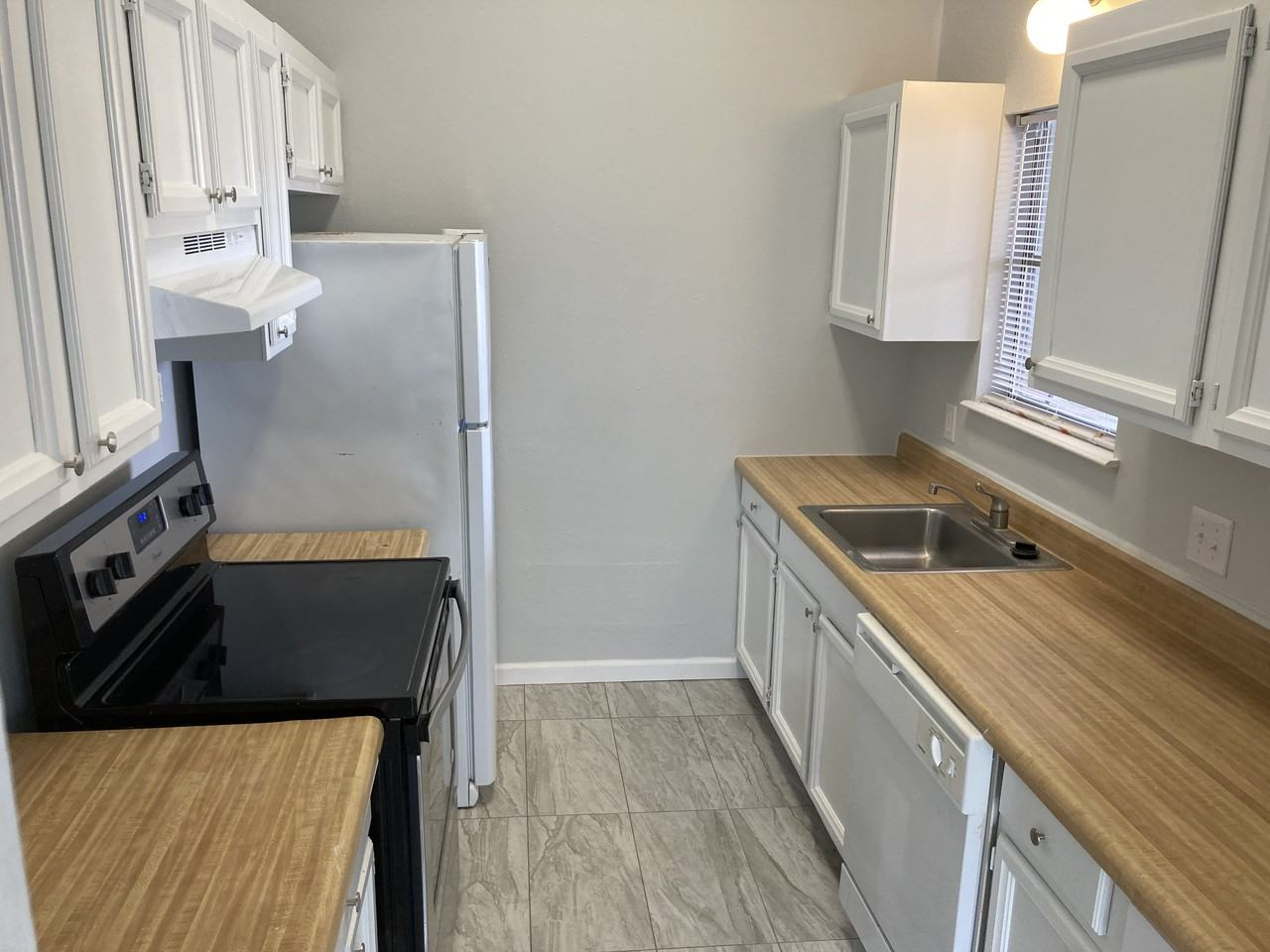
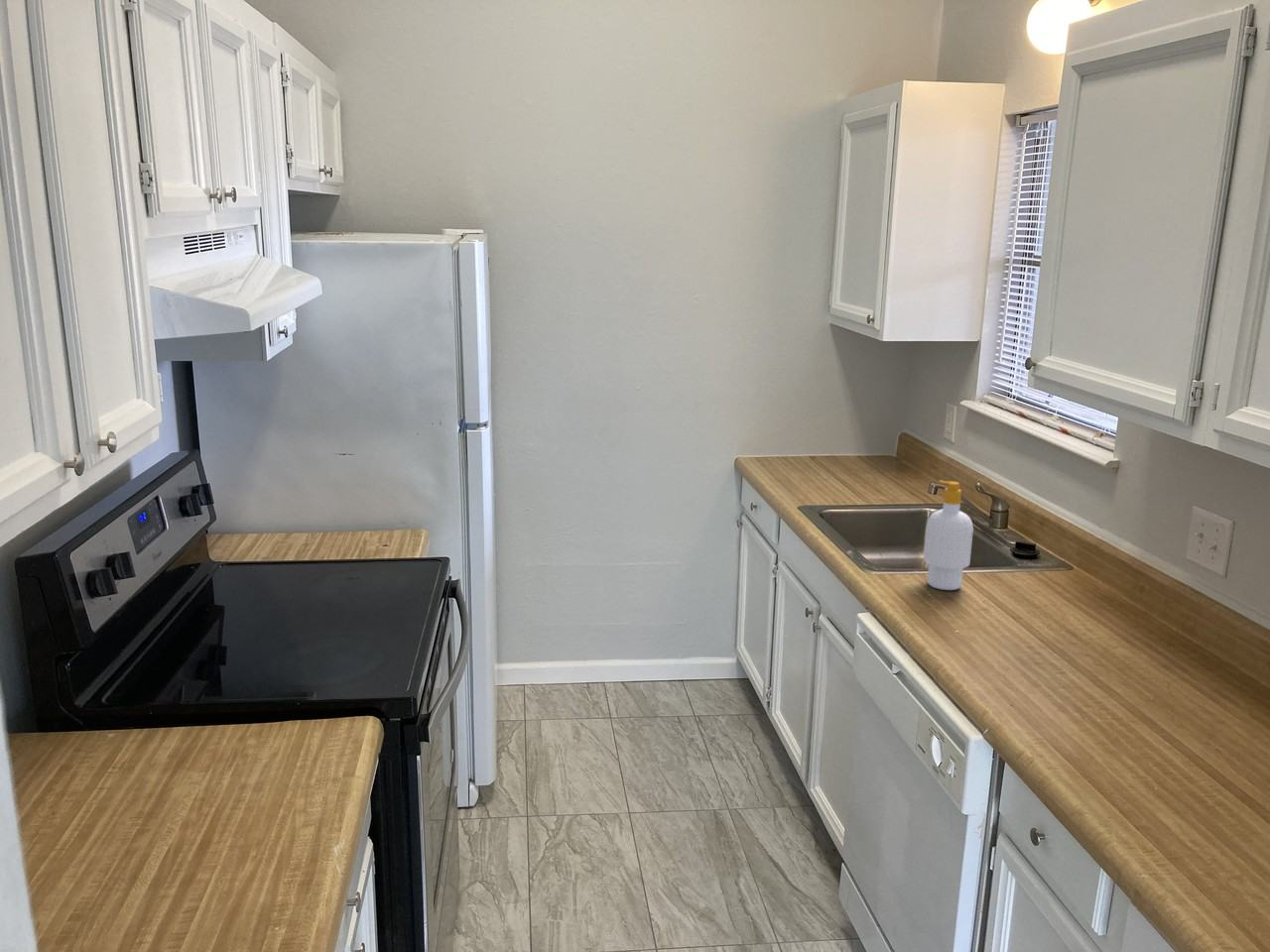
+ soap bottle [922,480,974,591]
